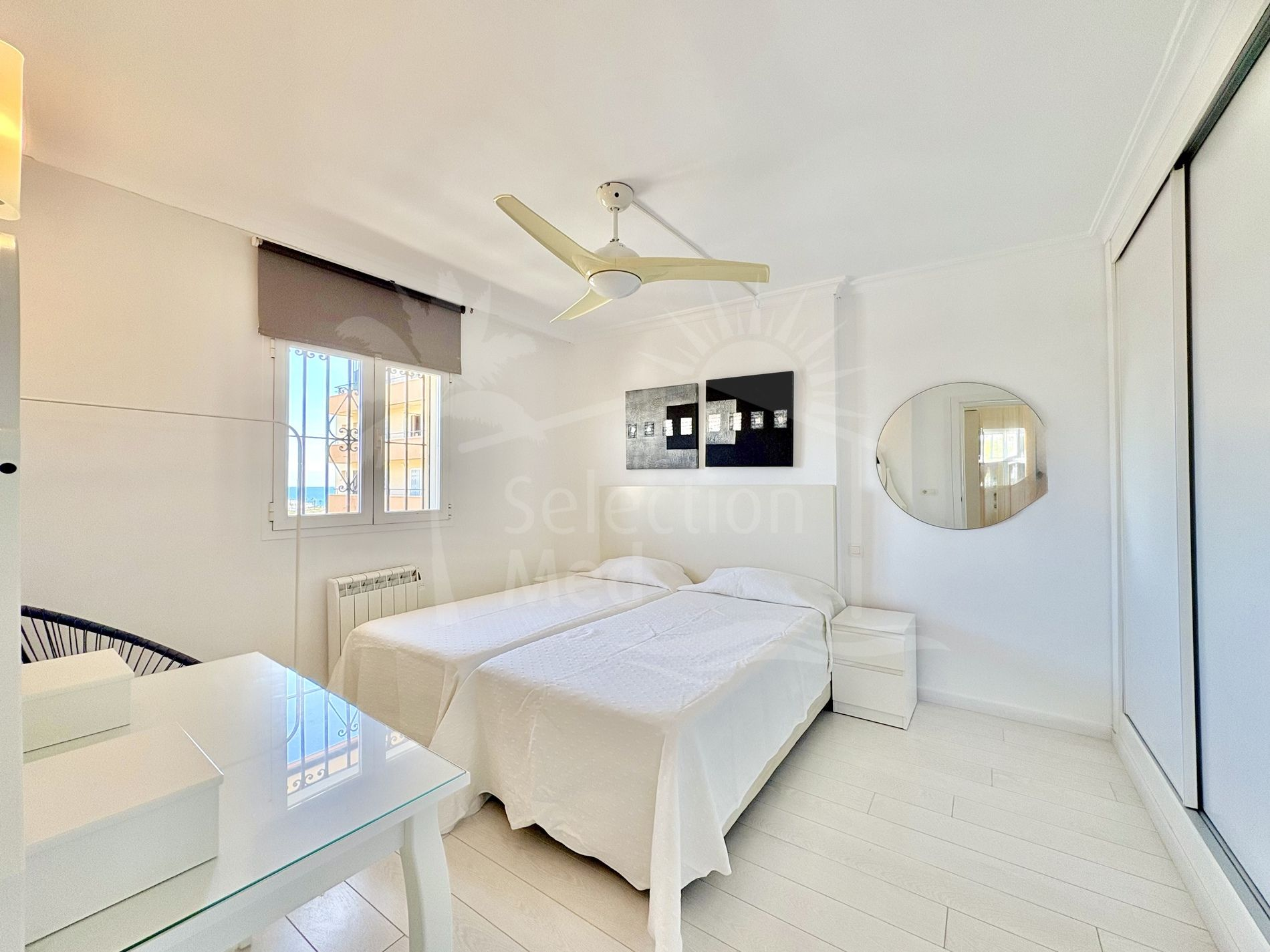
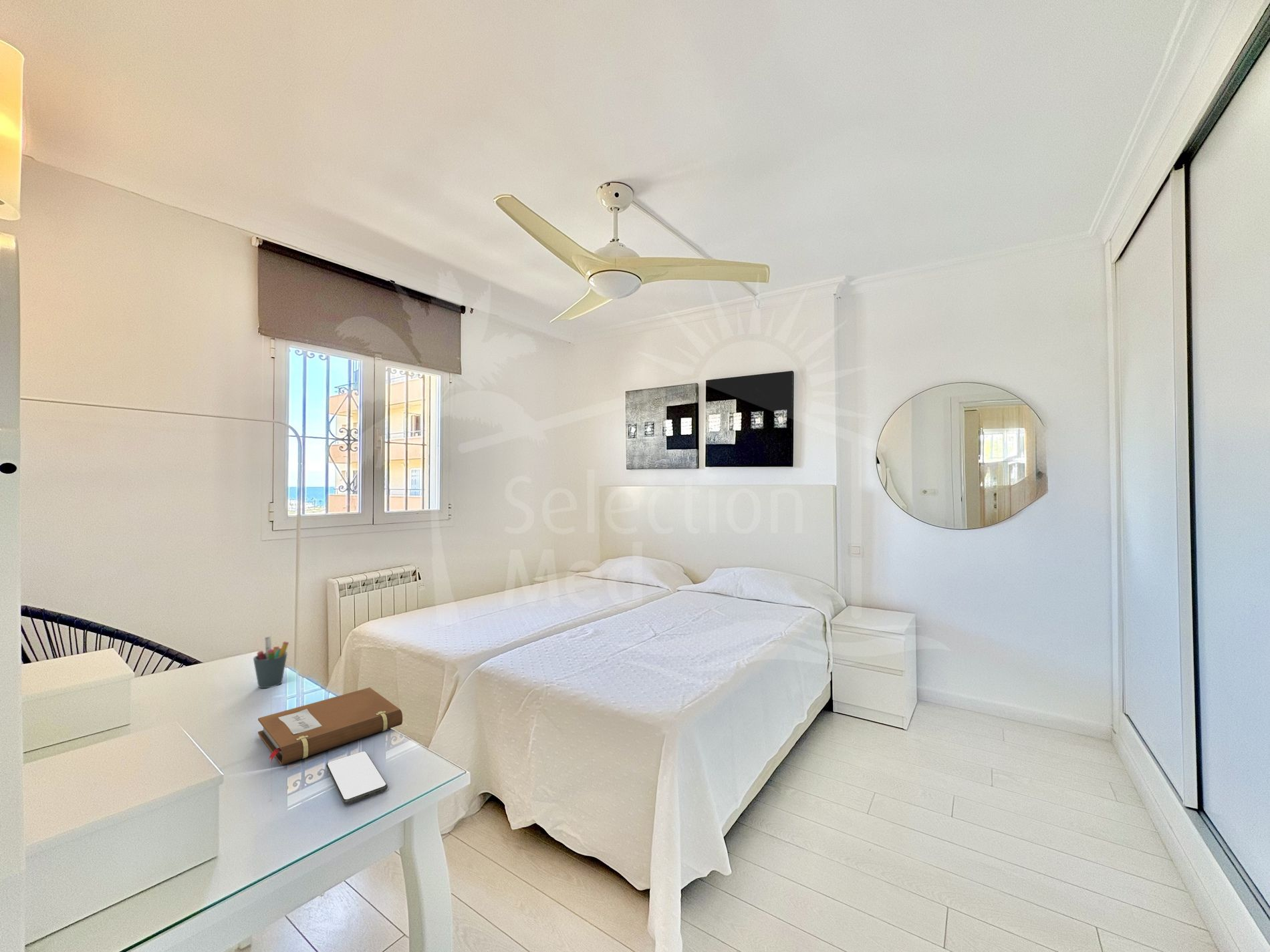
+ notebook [257,687,403,766]
+ smartphone [326,751,388,805]
+ pen holder [253,636,289,689]
